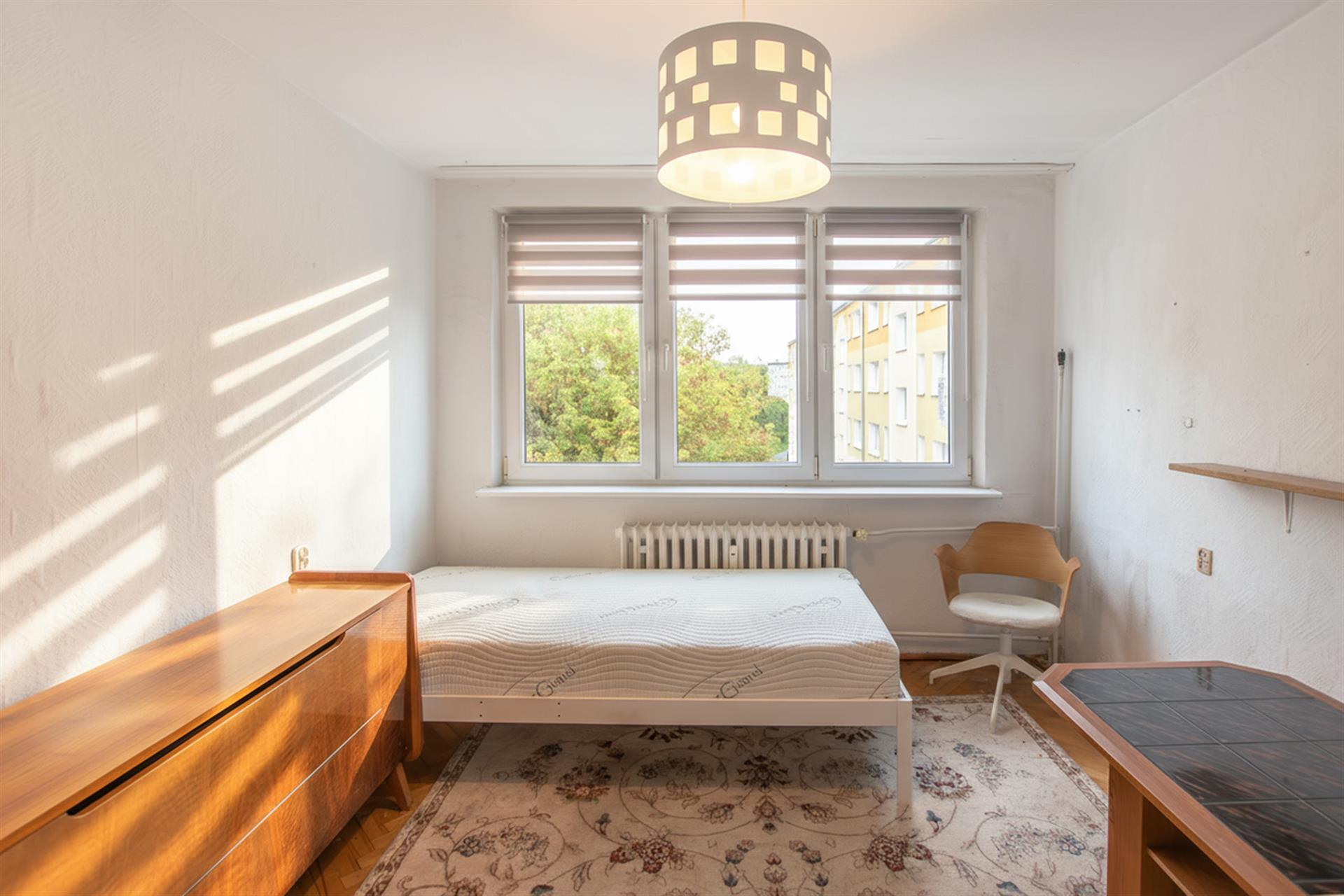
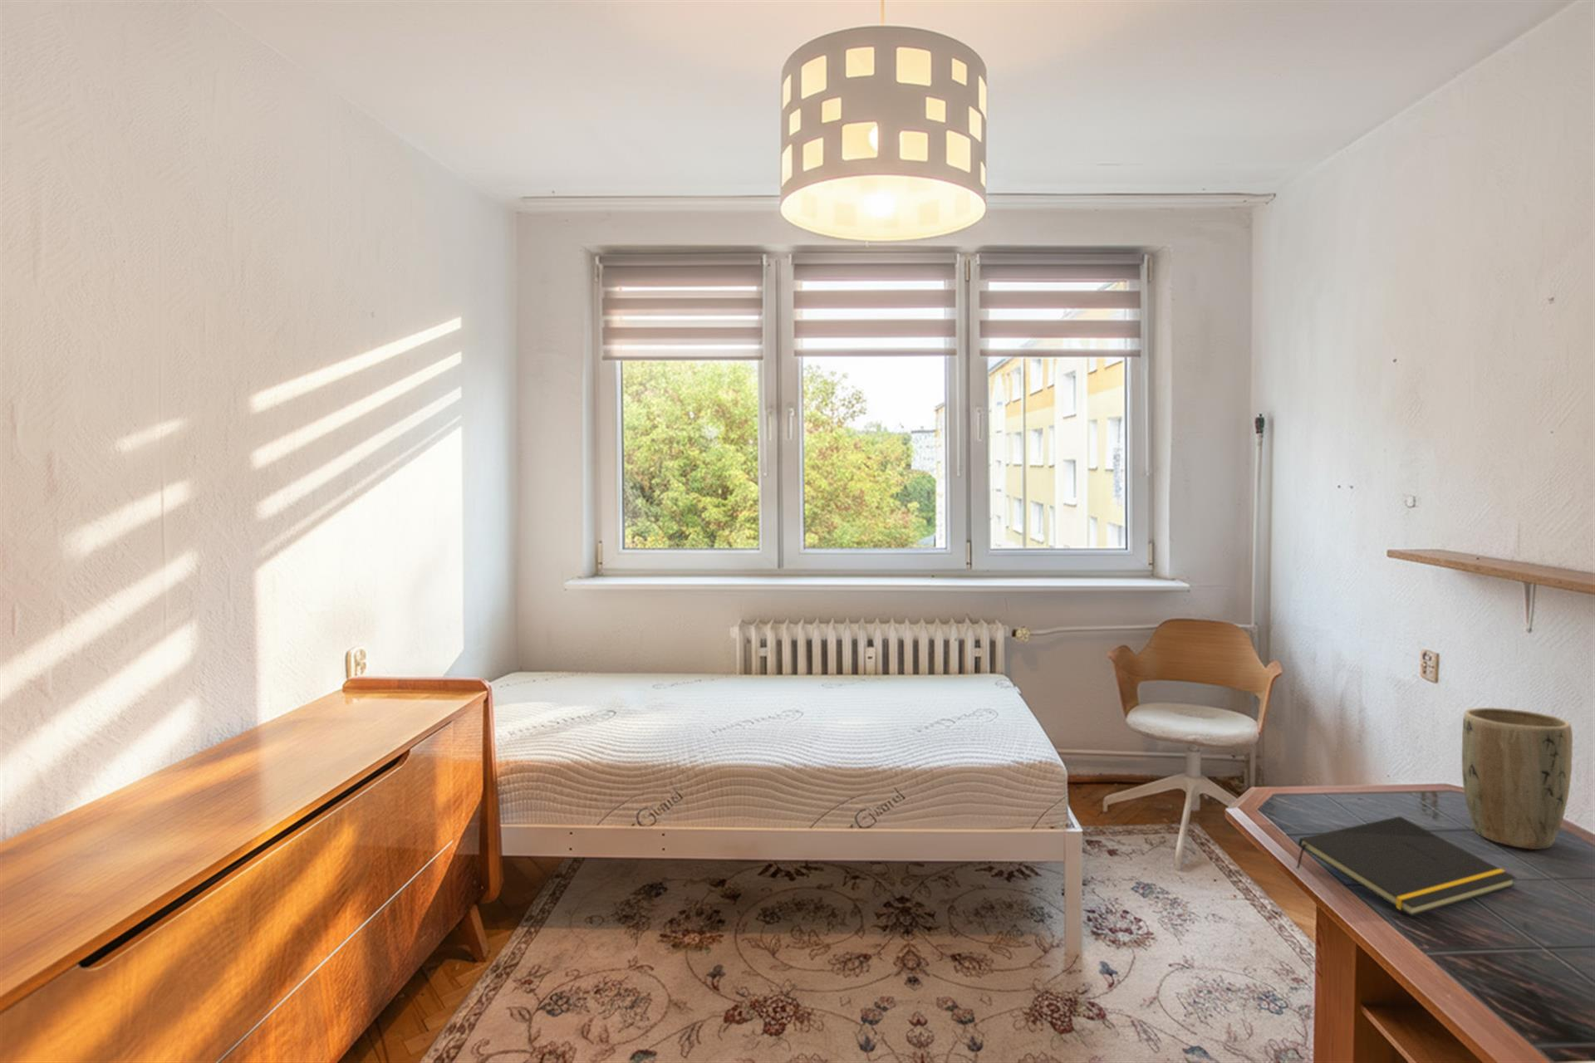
+ plant pot [1461,707,1574,851]
+ notepad [1296,815,1518,917]
